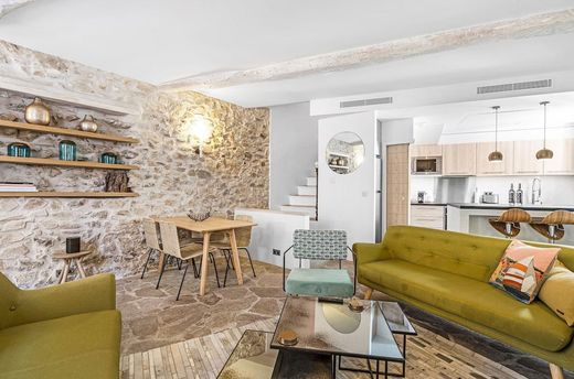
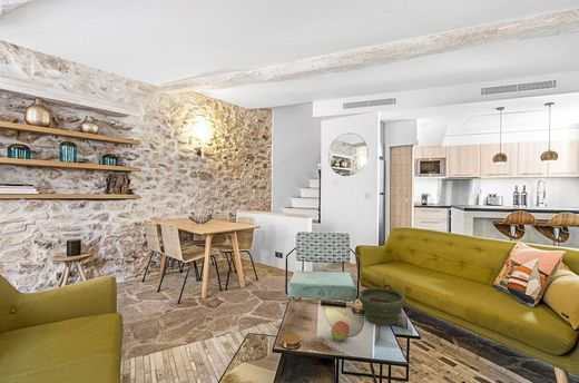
+ bowl [357,284,406,326]
+ fruit [330,320,351,342]
